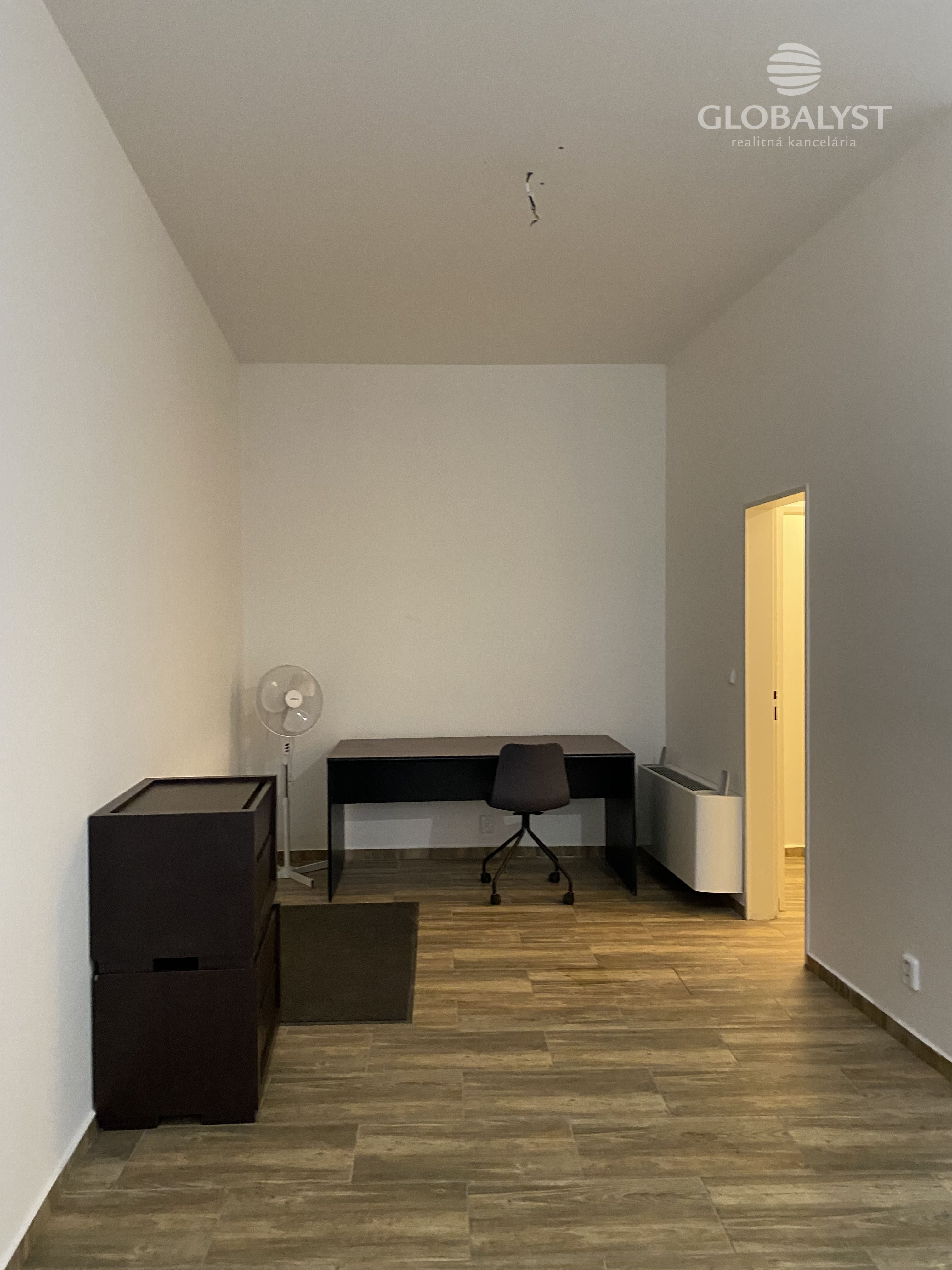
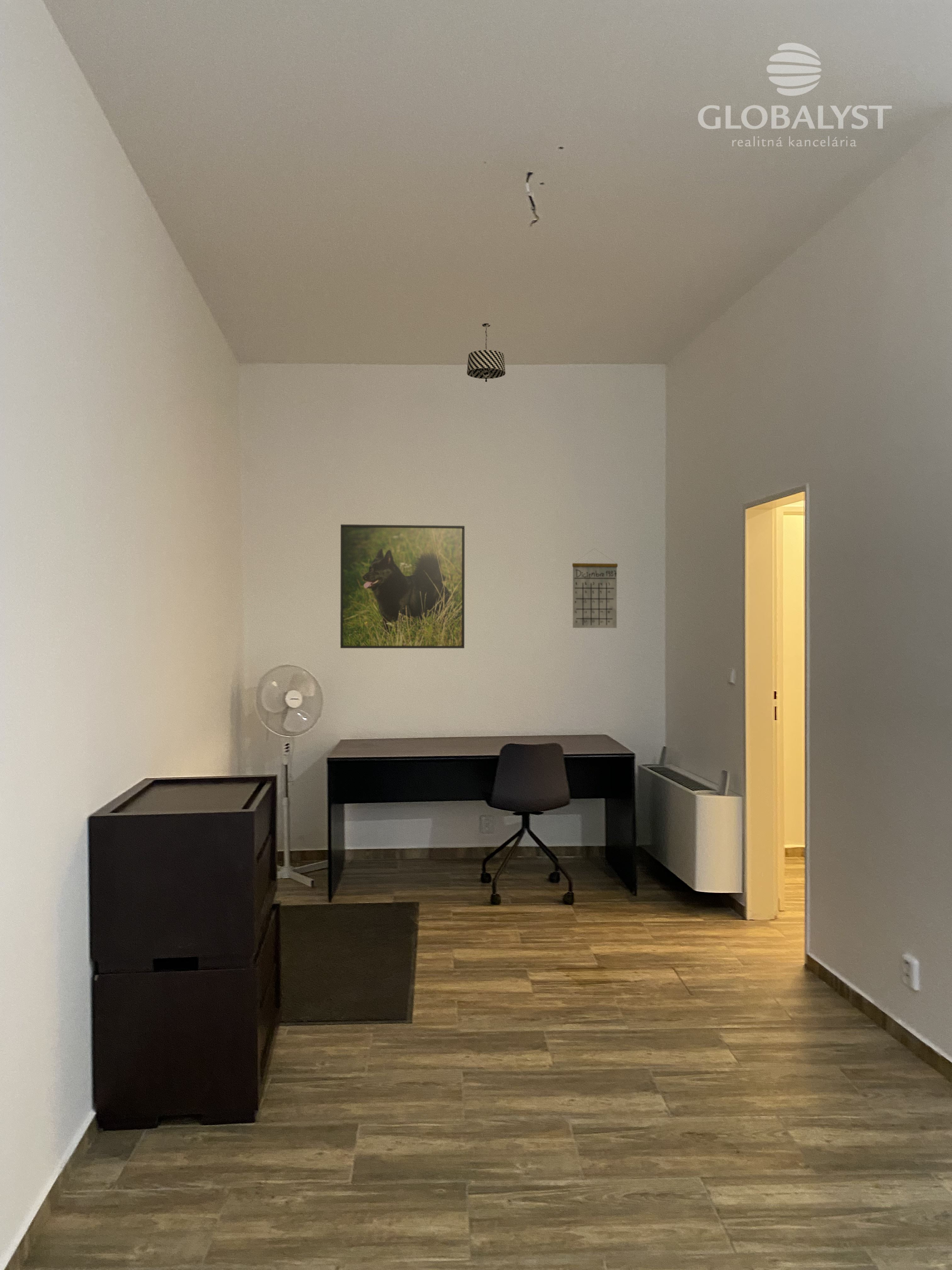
+ calendar [572,548,618,628]
+ pendant light [467,323,506,382]
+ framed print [340,524,465,649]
